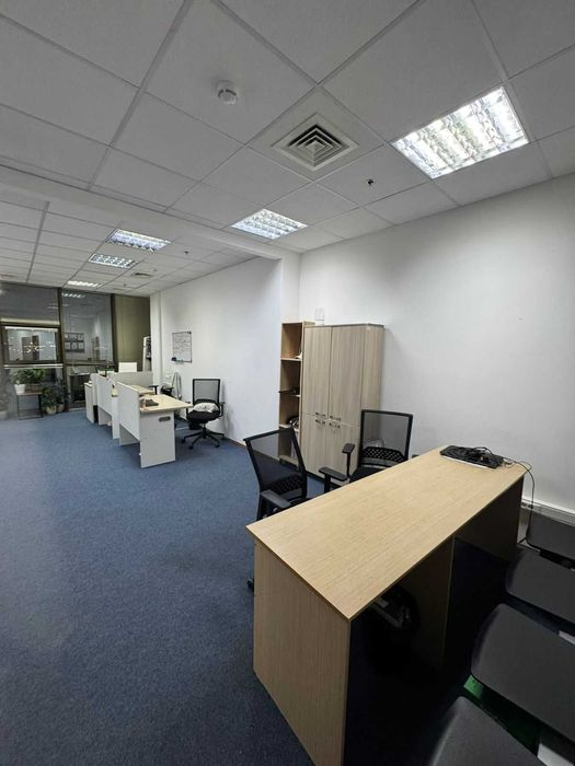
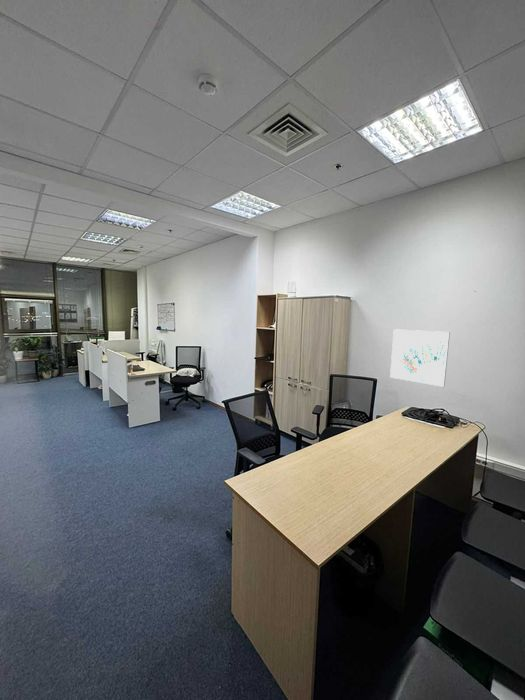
+ wall art [389,328,451,388]
